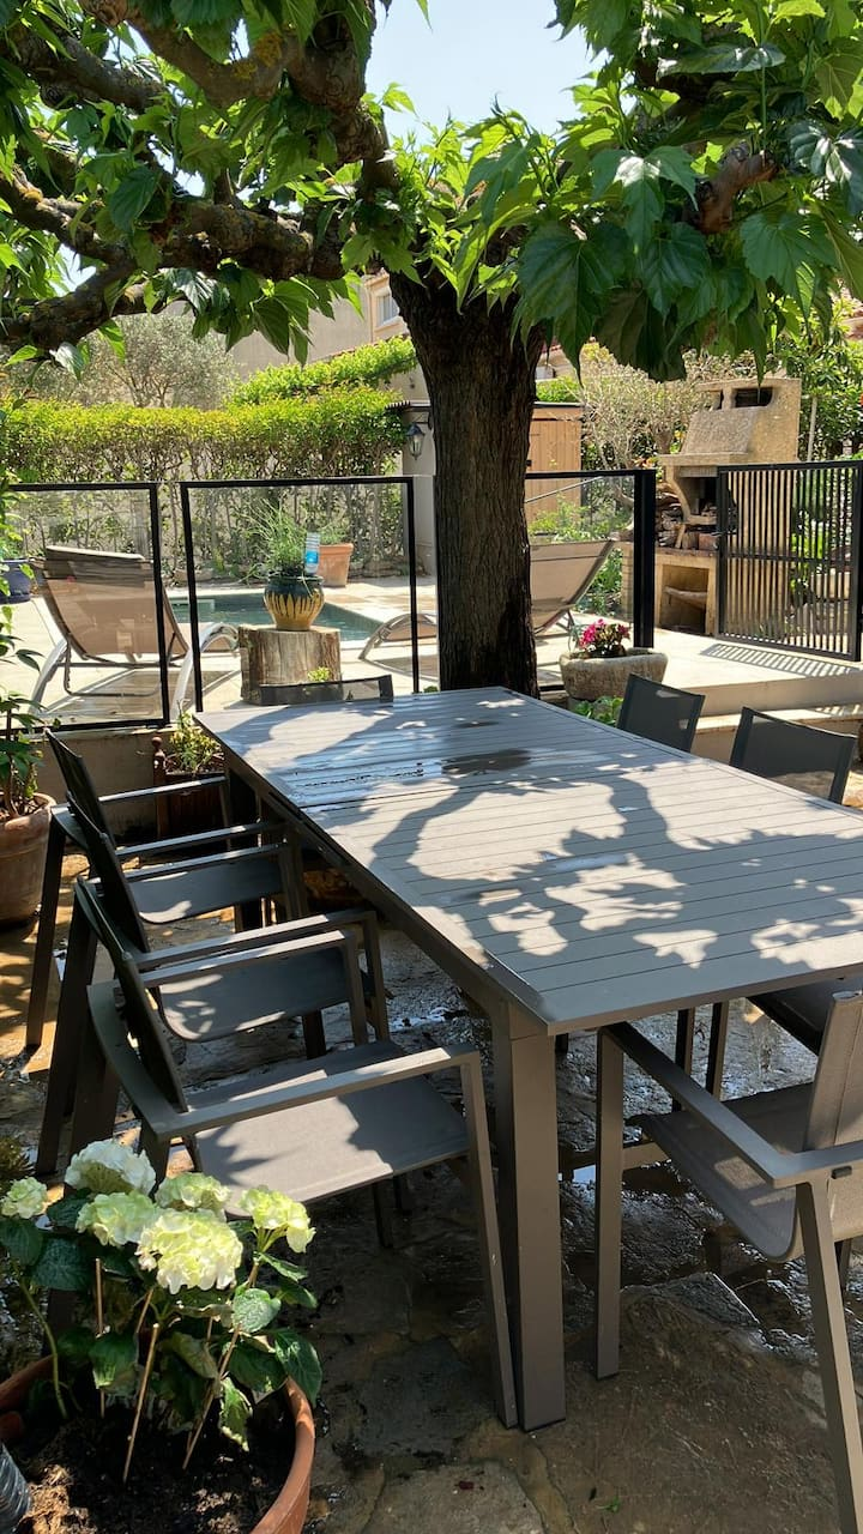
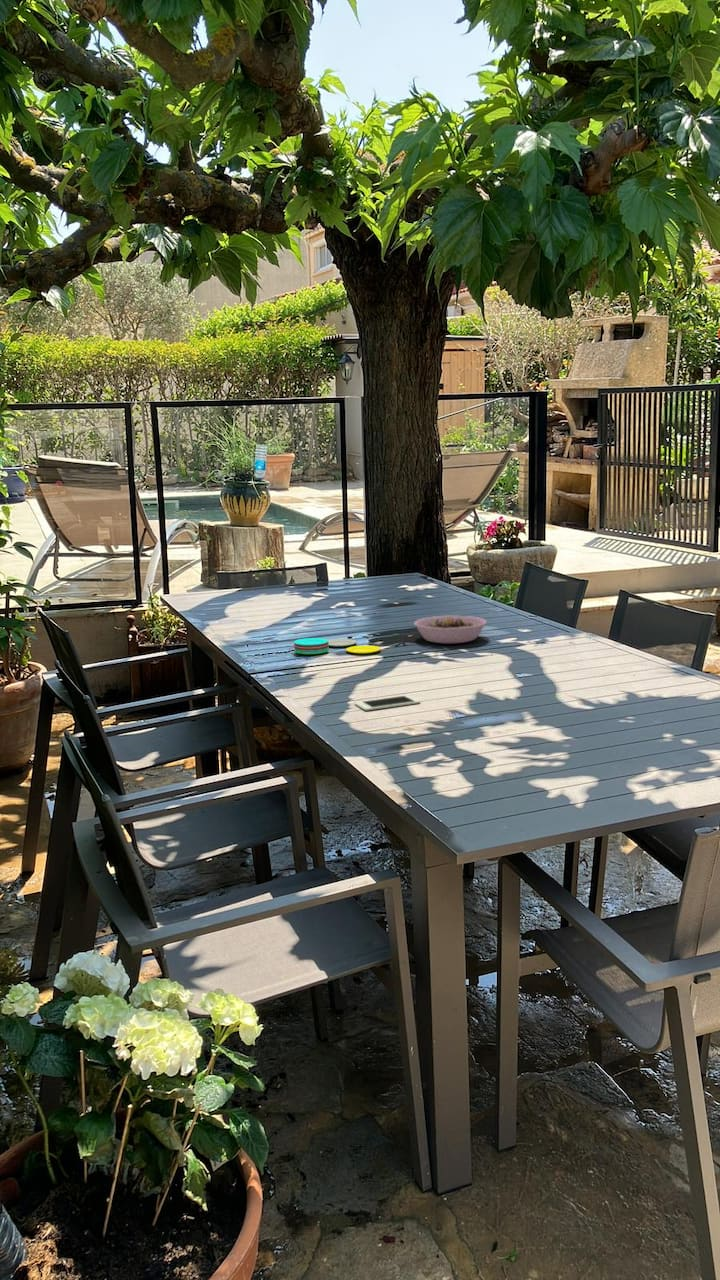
+ cell phone [354,694,421,712]
+ plate [293,637,382,655]
+ bowl [413,615,488,644]
